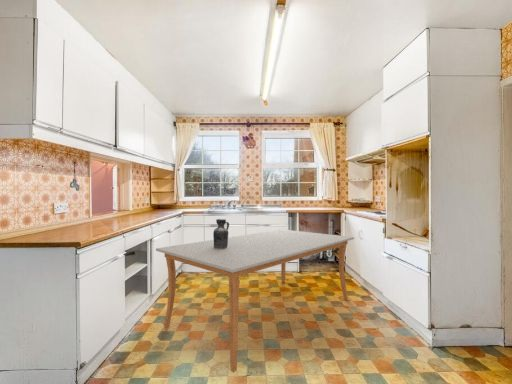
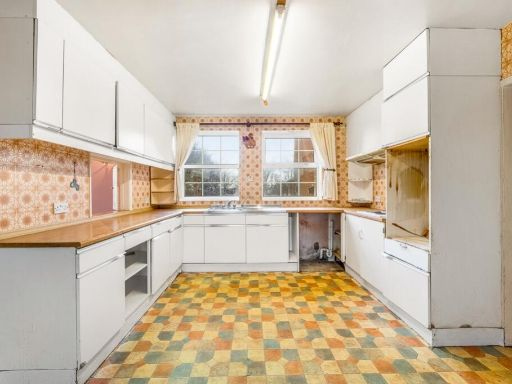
- ceramic jug [212,218,230,249]
- dining table [155,228,355,373]
